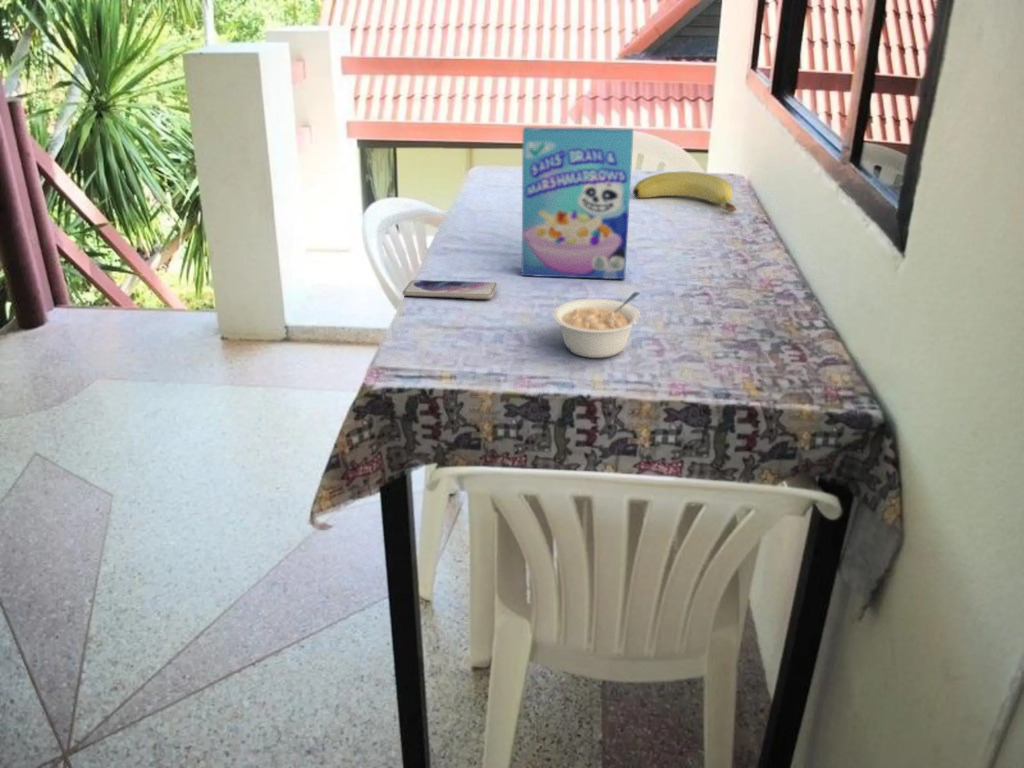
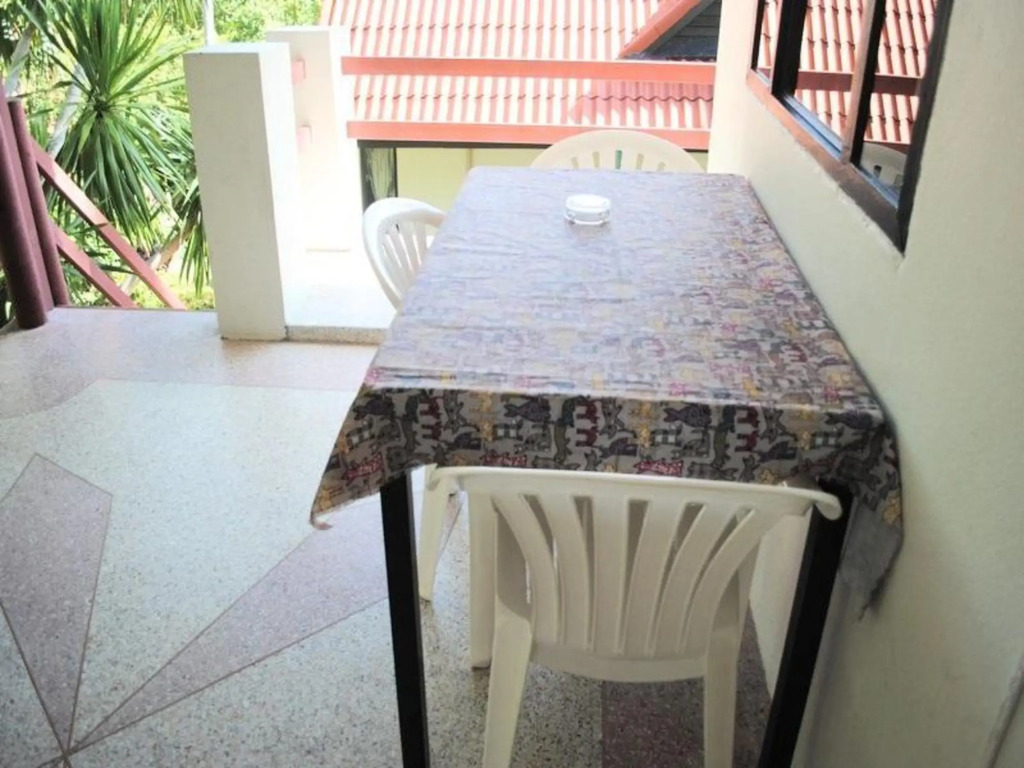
- legume [552,291,641,359]
- banana [632,171,738,213]
- cereal box [521,126,634,280]
- smartphone [402,279,498,300]
